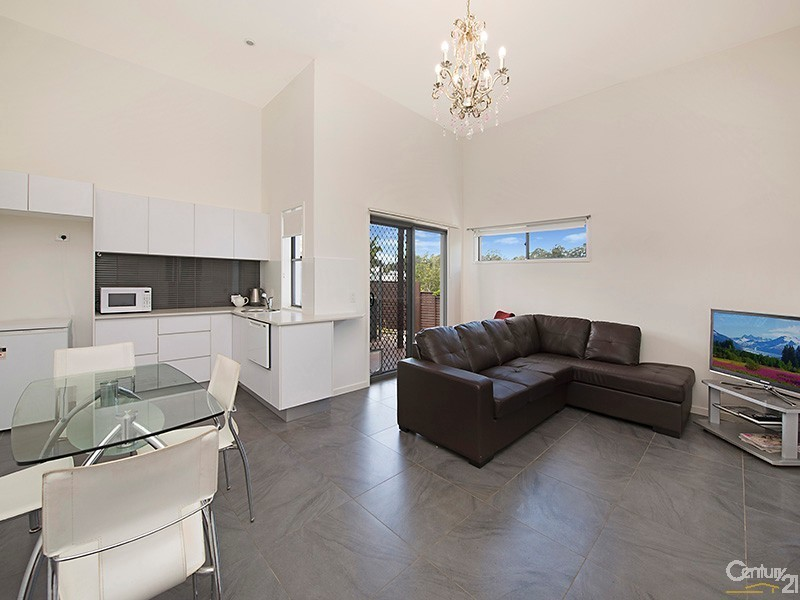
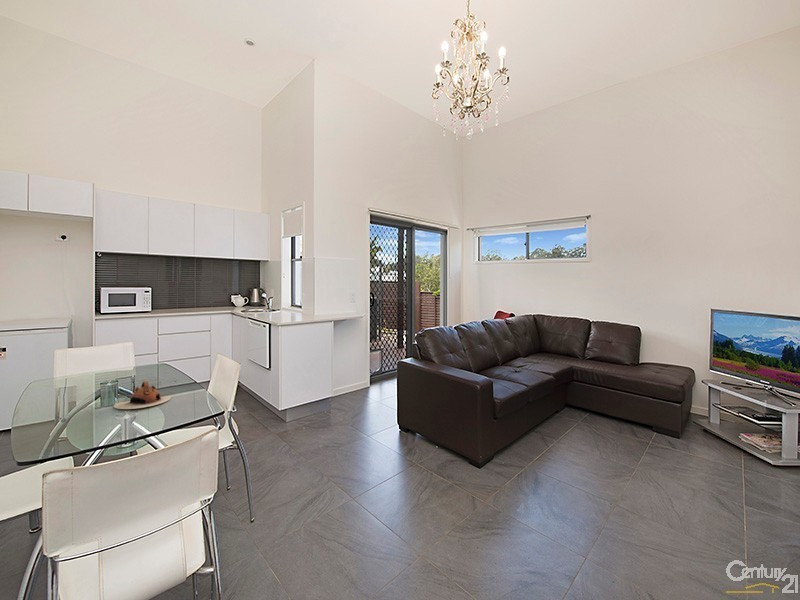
+ teapot [113,380,172,410]
